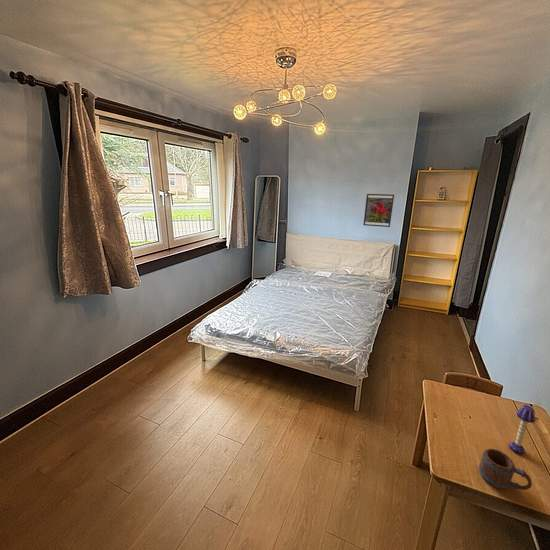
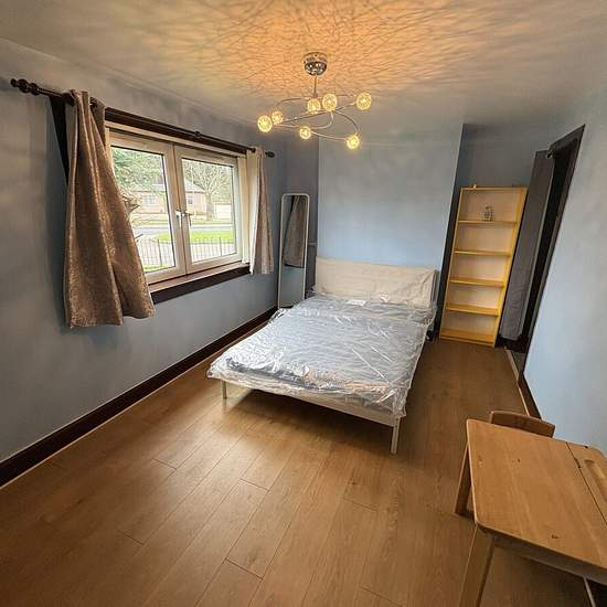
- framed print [363,193,395,228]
- toy lamp [508,404,536,455]
- mug [478,448,533,491]
